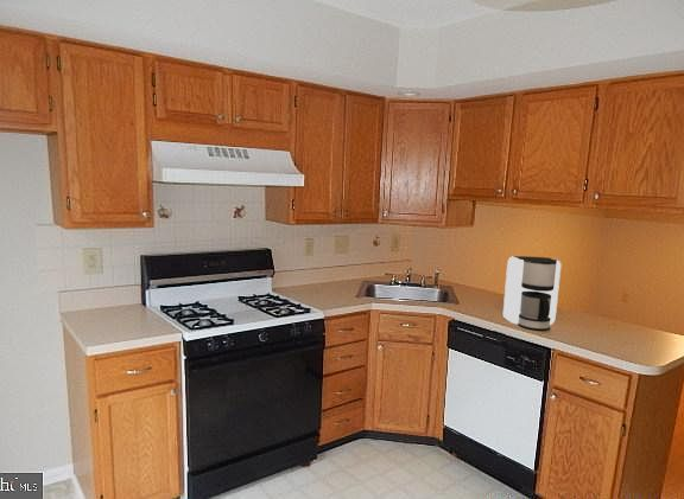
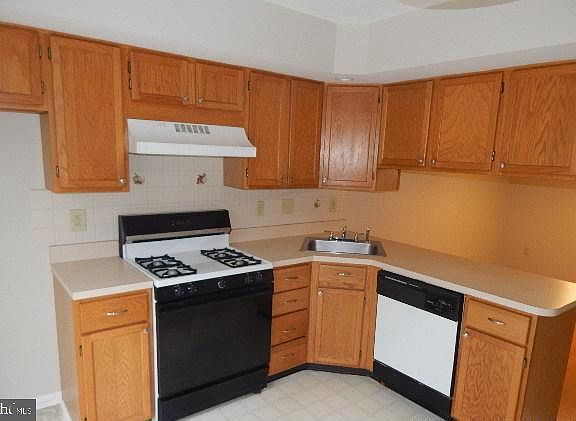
- coffee maker [502,255,562,331]
